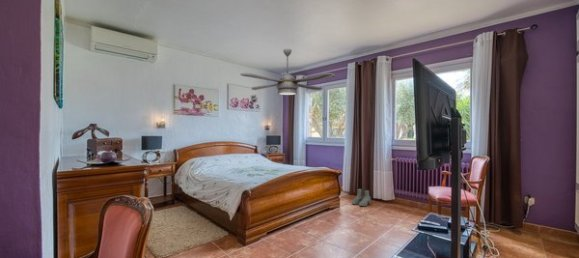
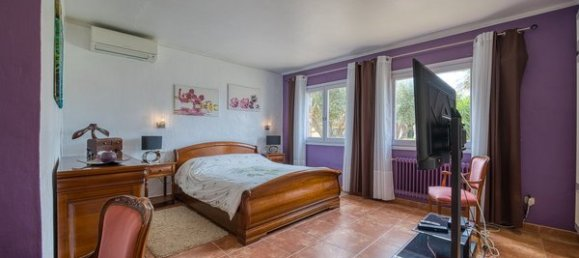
- ceiling fan [239,48,336,96]
- boots [351,188,372,207]
